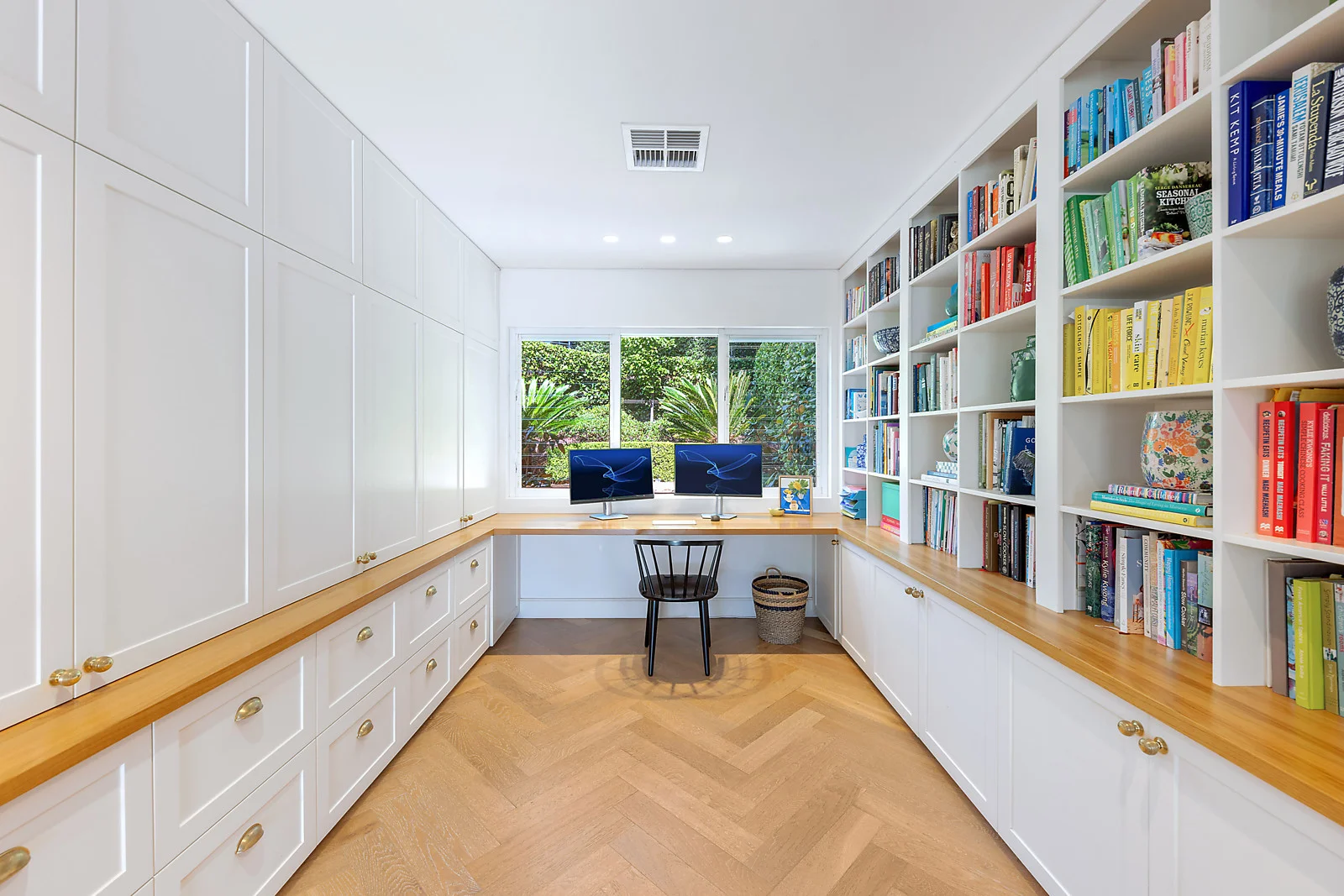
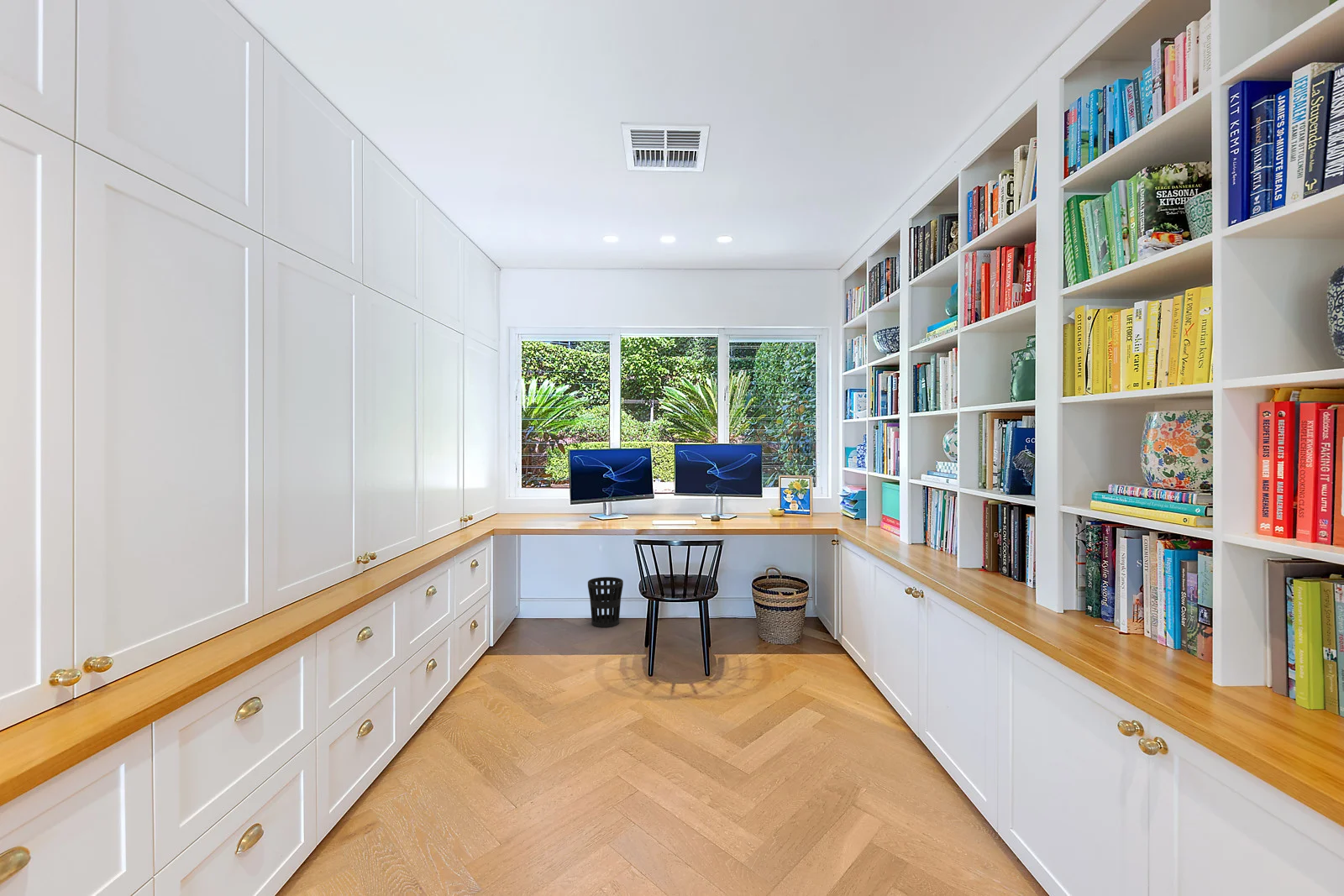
+ wastebasket [587,576,624,628]
